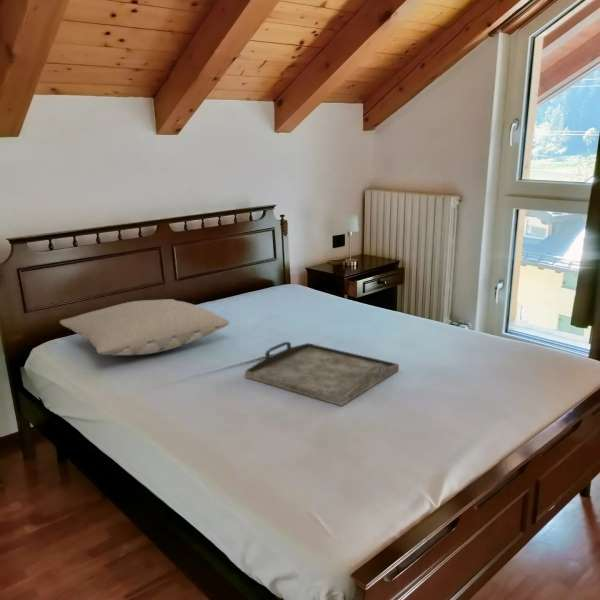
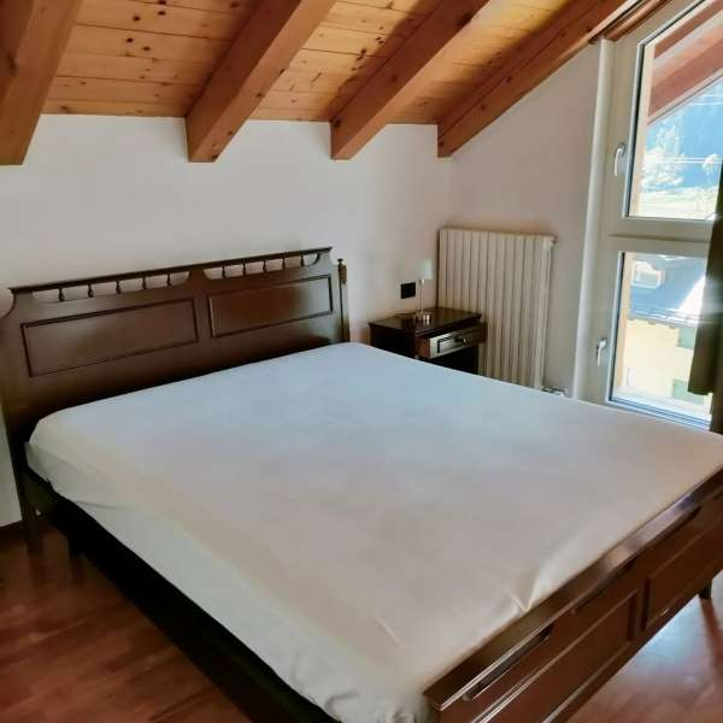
- pillow [59,298,230,356]
- serving tray [244,341,400,407]
